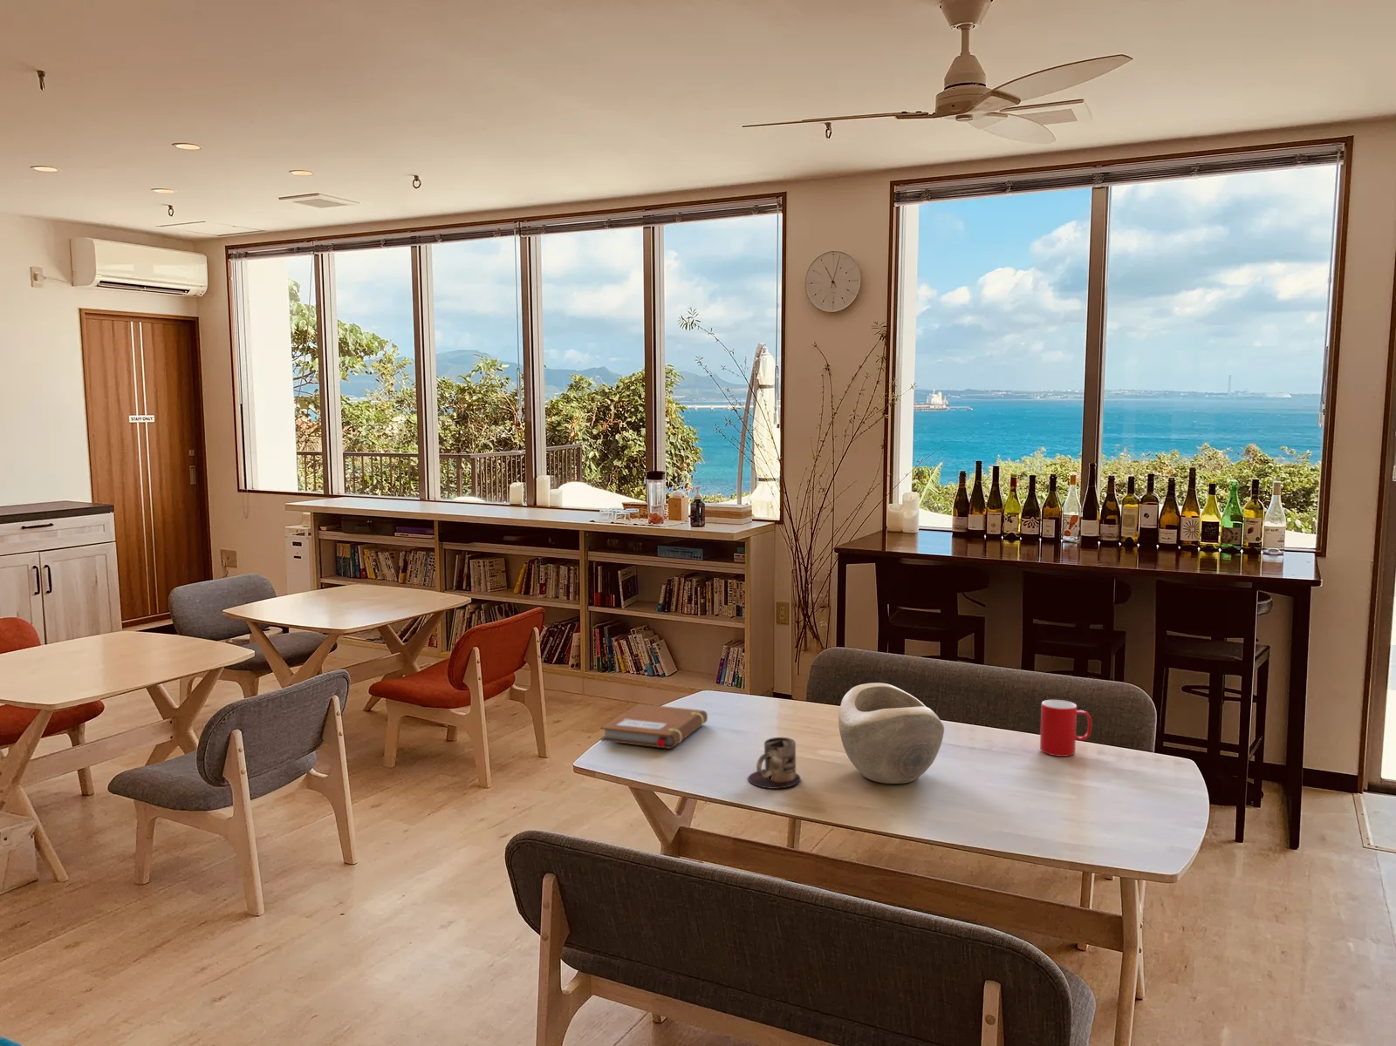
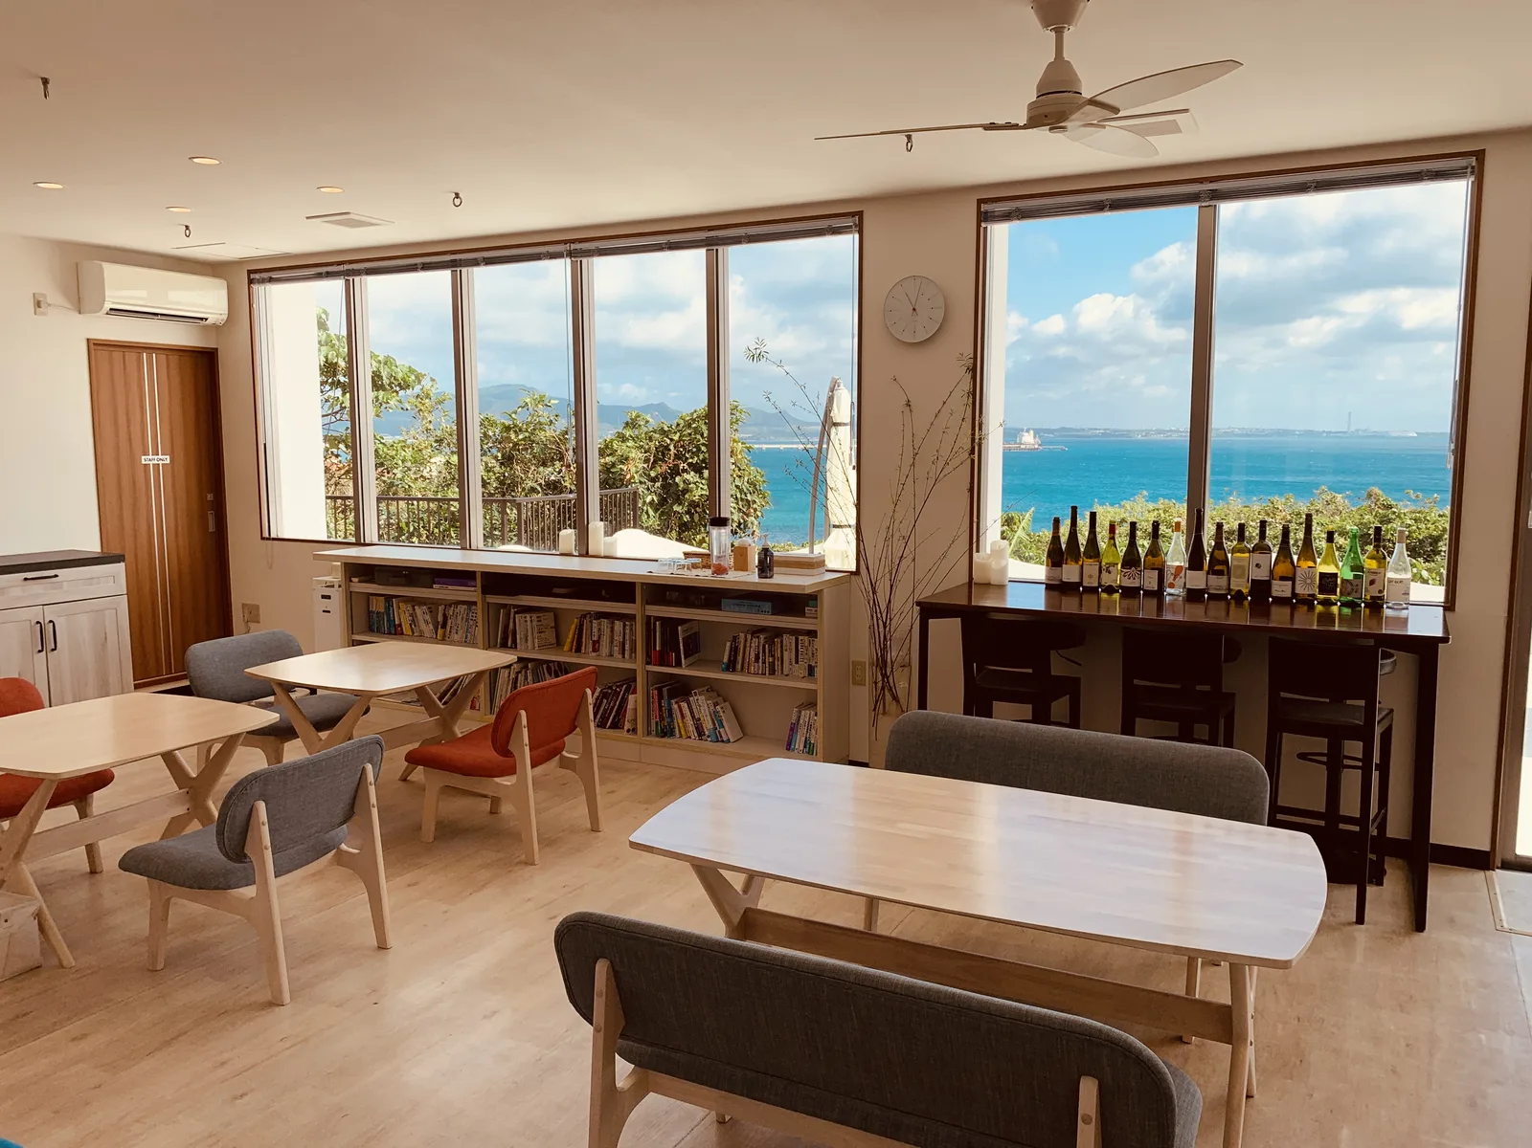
- cup [1039,699,1093,757]
- notebook [599,702,709,749]
- decorative bowl [838,681,945,785]
- mug [746,736,801,790]
